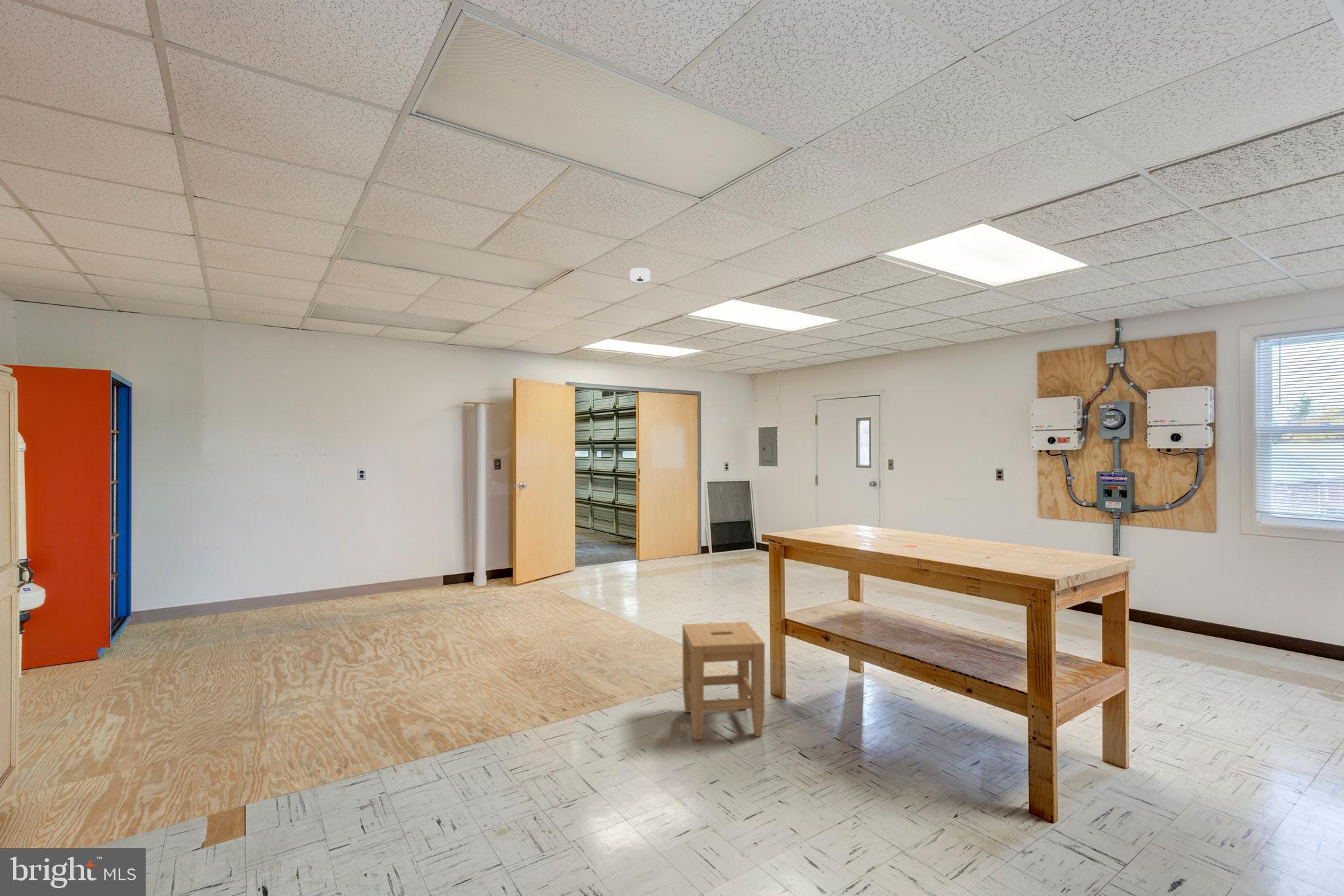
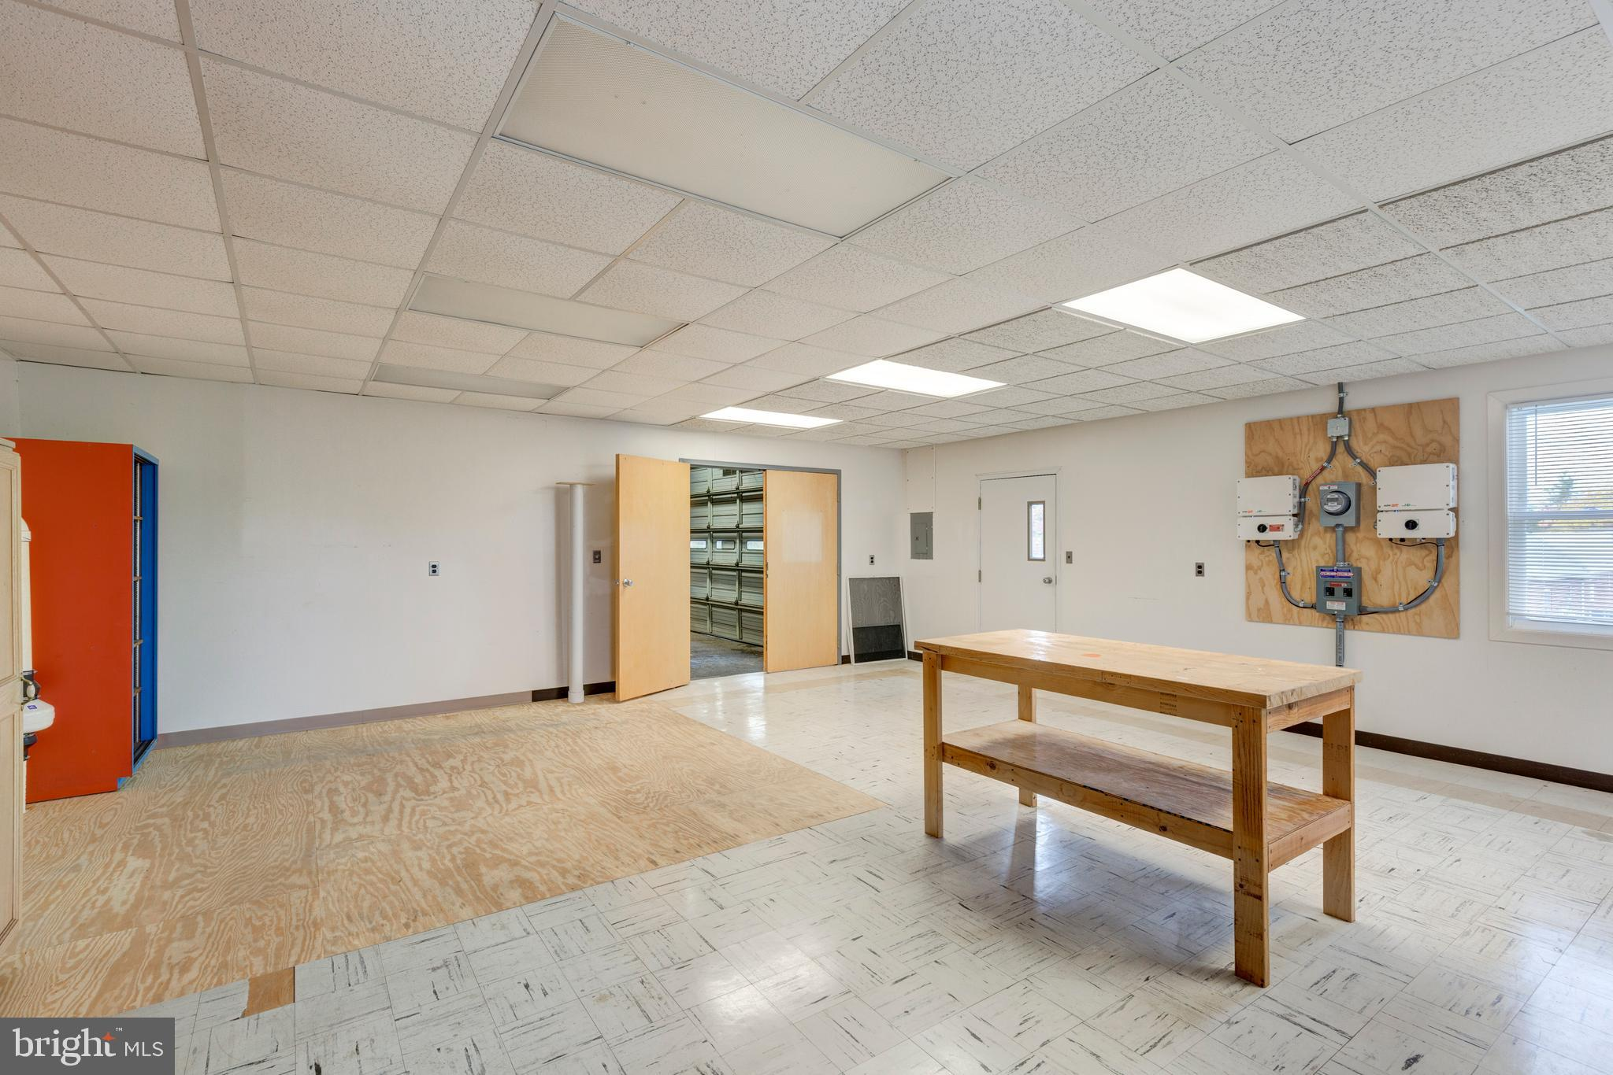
- smoke detector [629,267,651,283]
- stool [682,621,765,741]
